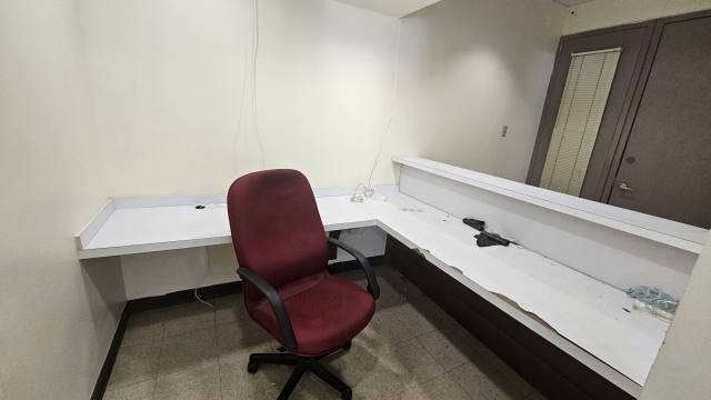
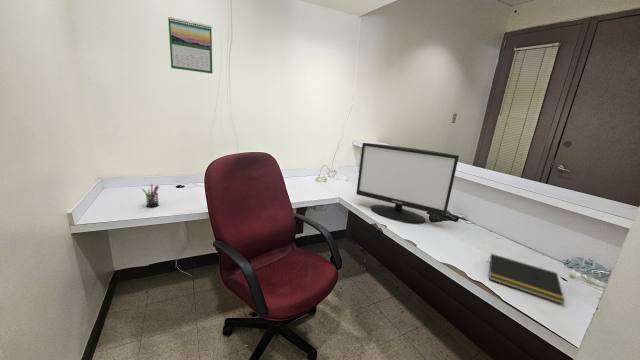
+ notepad [486,253,566,305]
+ calendar [167,16,213,75]
+ pen holder [141,183,160,208]
+ monitor [355,142,460,224]
